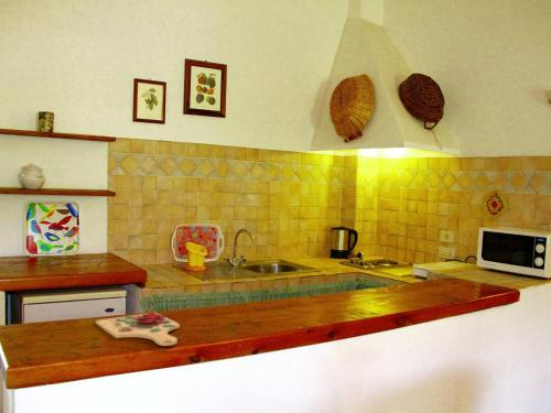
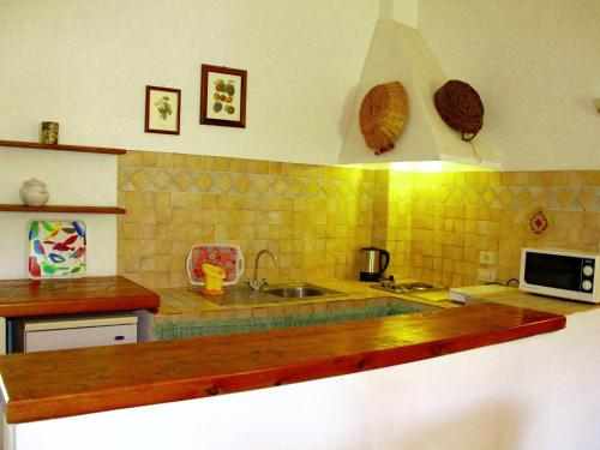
- cutting board [95,306,181,347]
